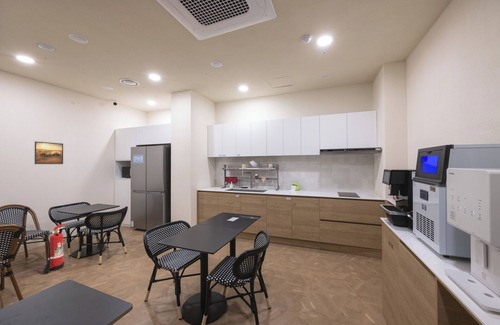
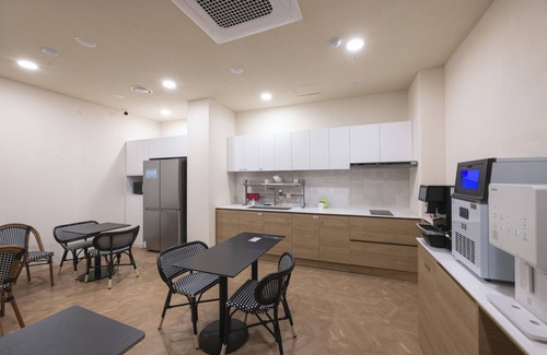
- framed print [34,140,64,165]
- fire extinguisher [42,223,68,273]
